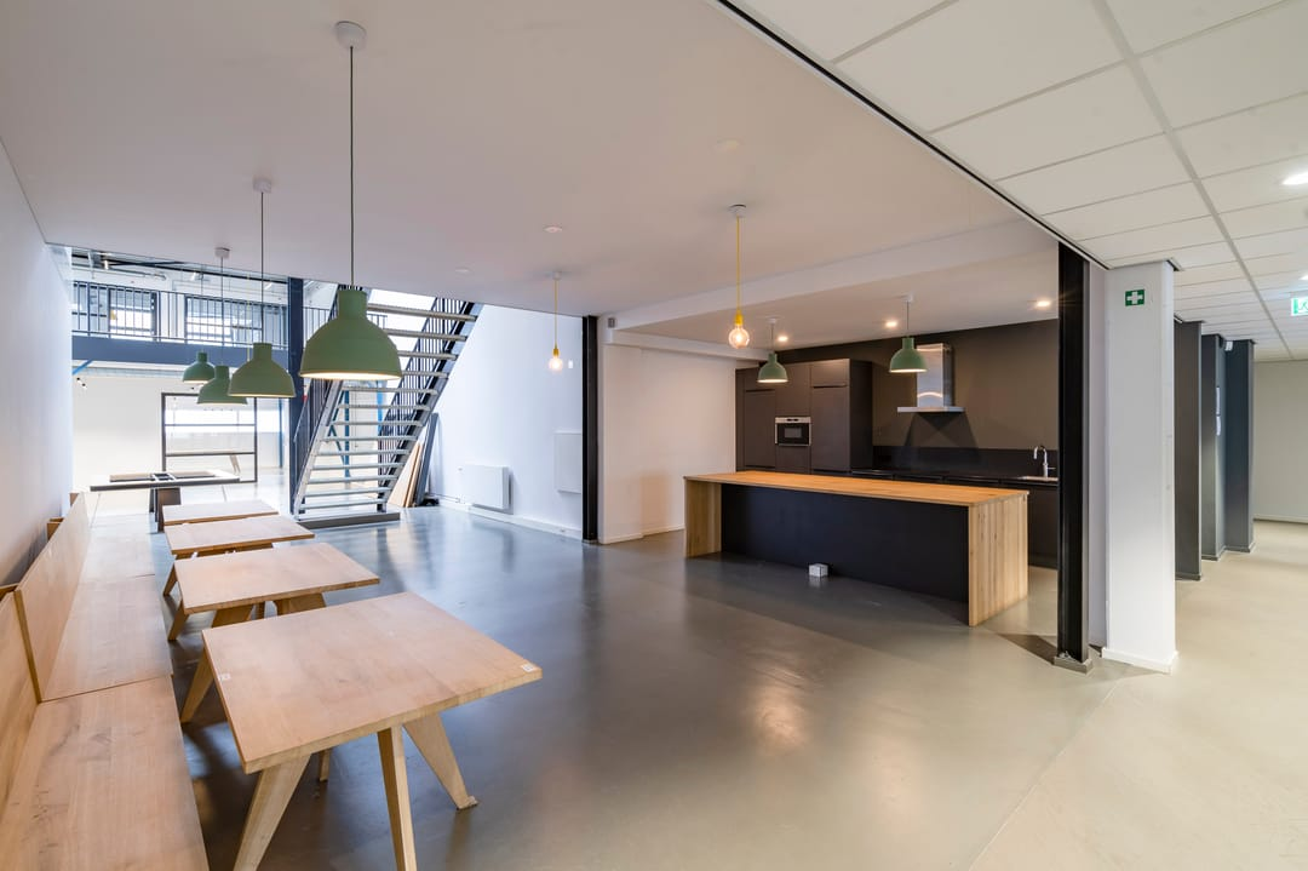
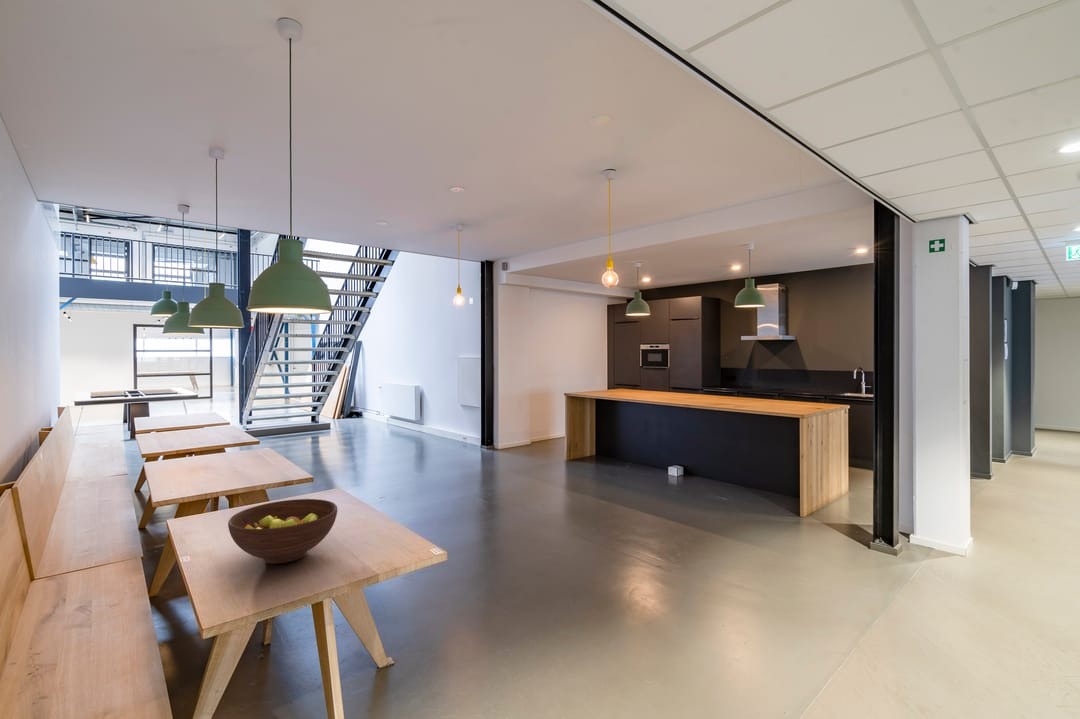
+ fruit bowl [227,498,338,565]
